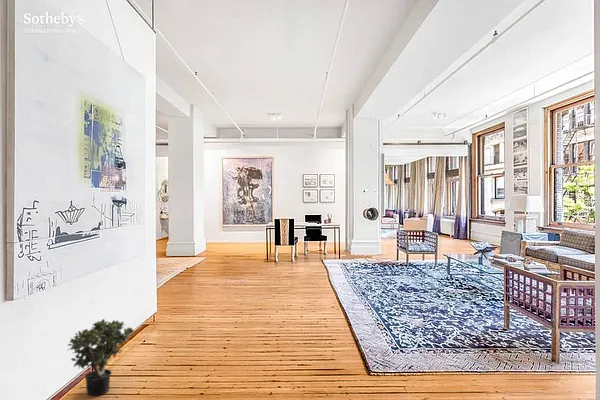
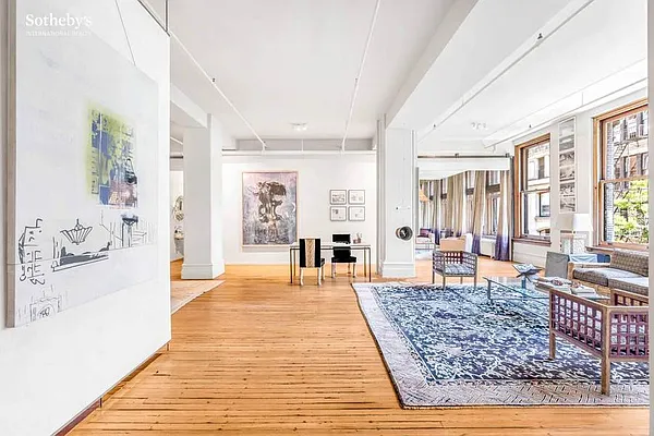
- potted plant [67,318,135,397]
